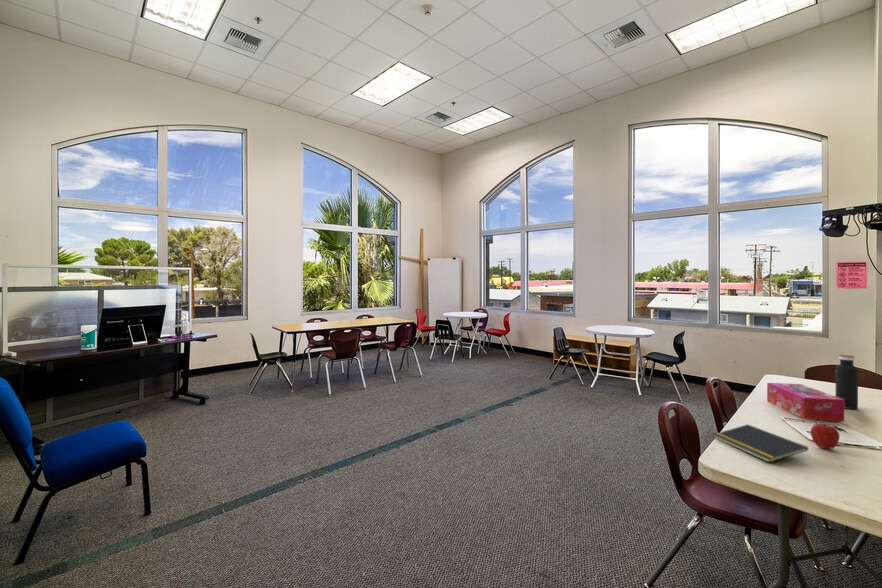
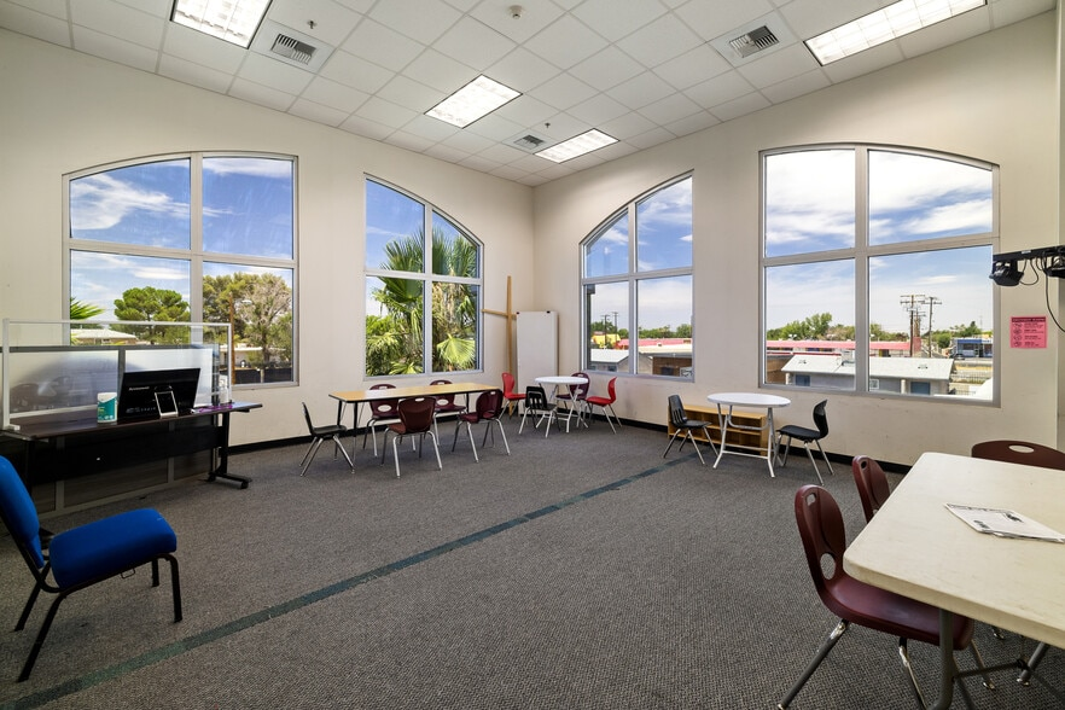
- fruit [810,420,841,450]
- tissue box [766,382,845,423]
- water bottle [834,354,859,410]
- notepad [712,423,809,463]
